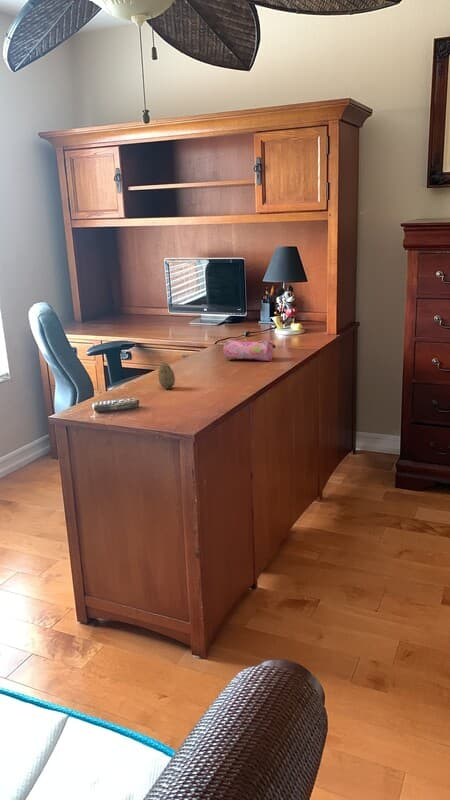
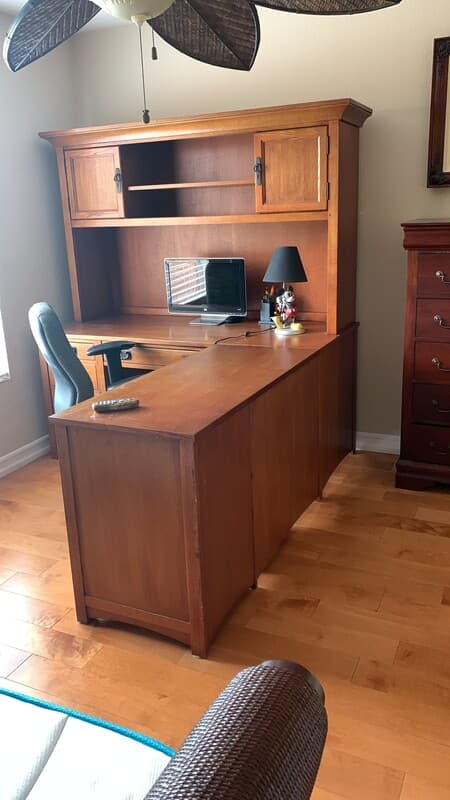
- pencil case [222,339,277,362]
- decorative egg [157,362,176,390]
